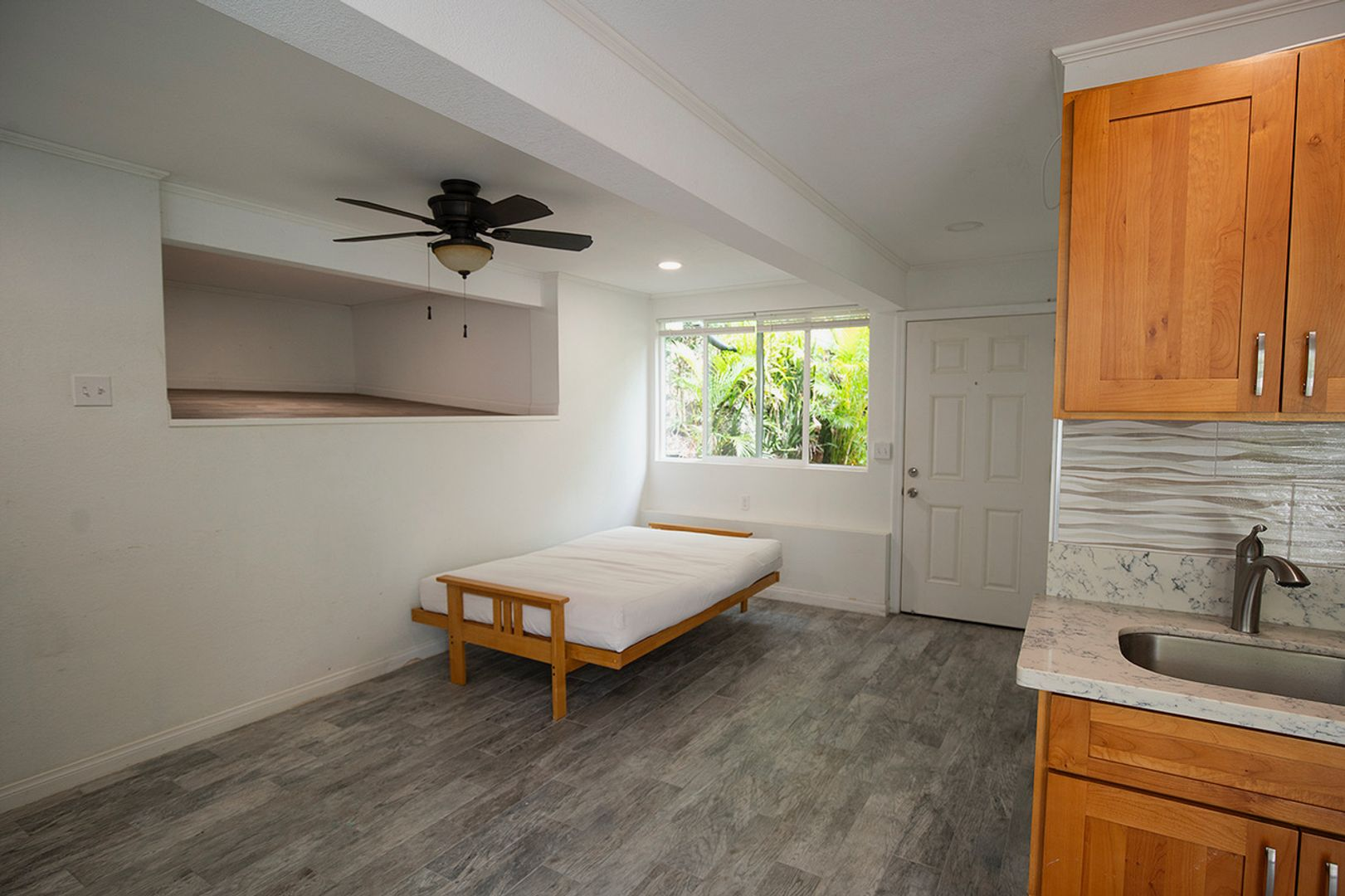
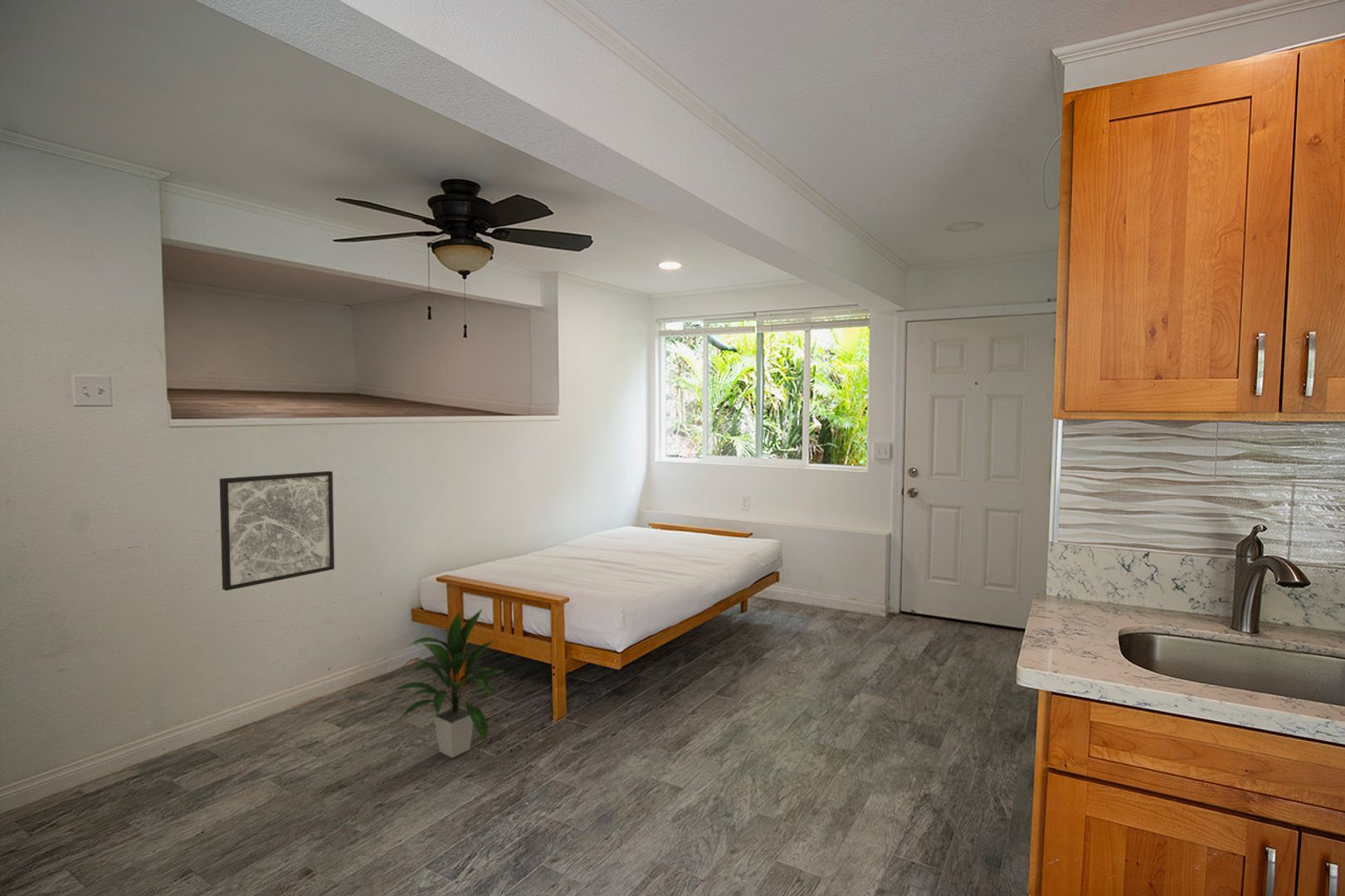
+ indoor plant [388,607,507,758]
+ wall art [219,470,335,592]
